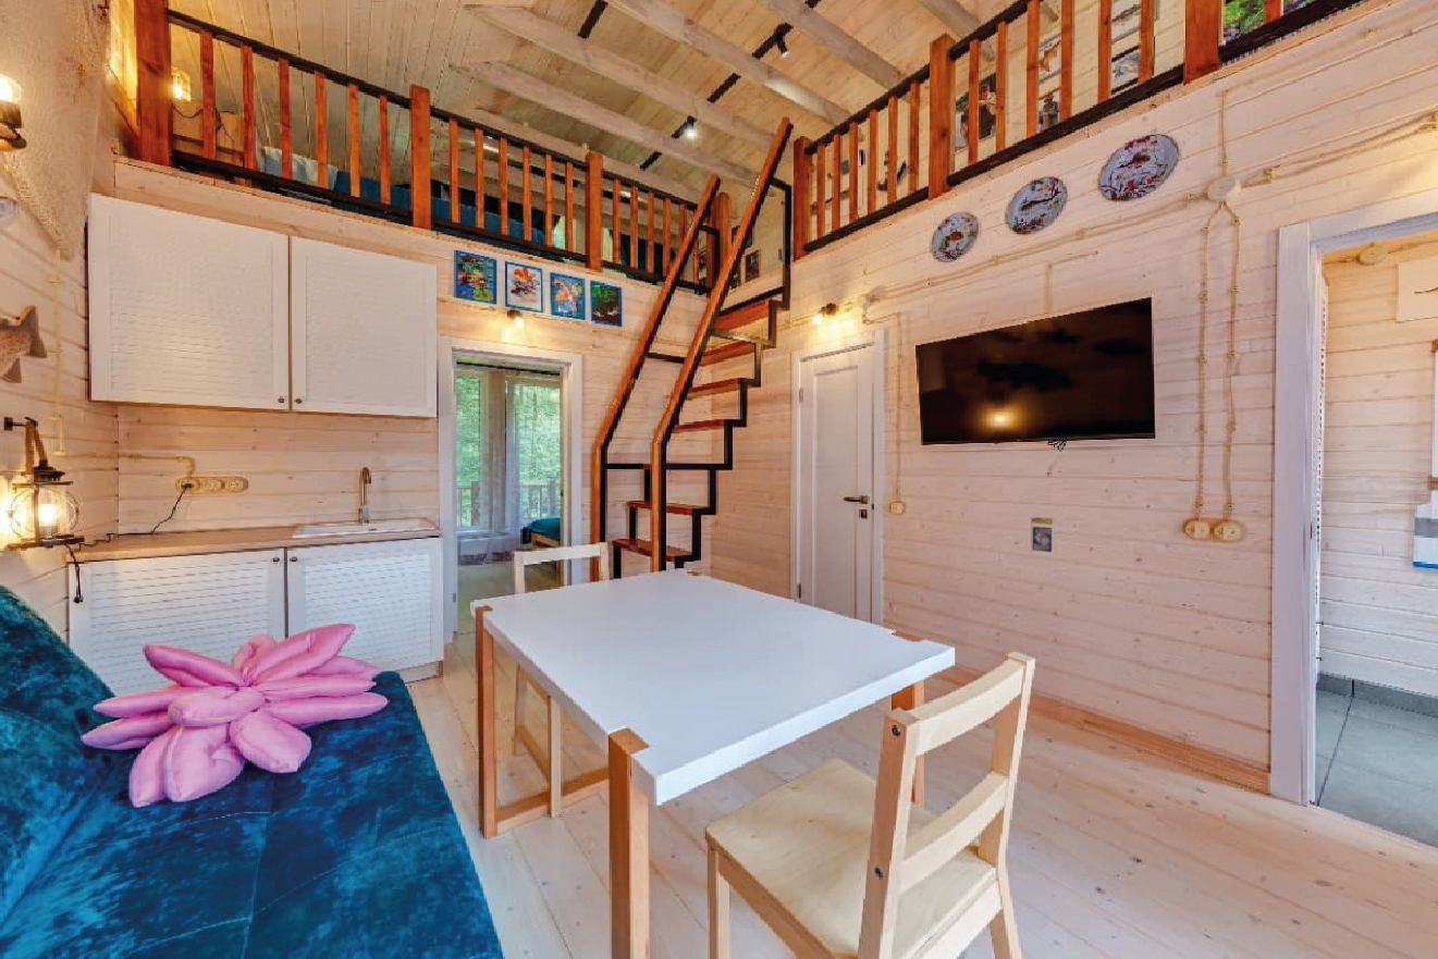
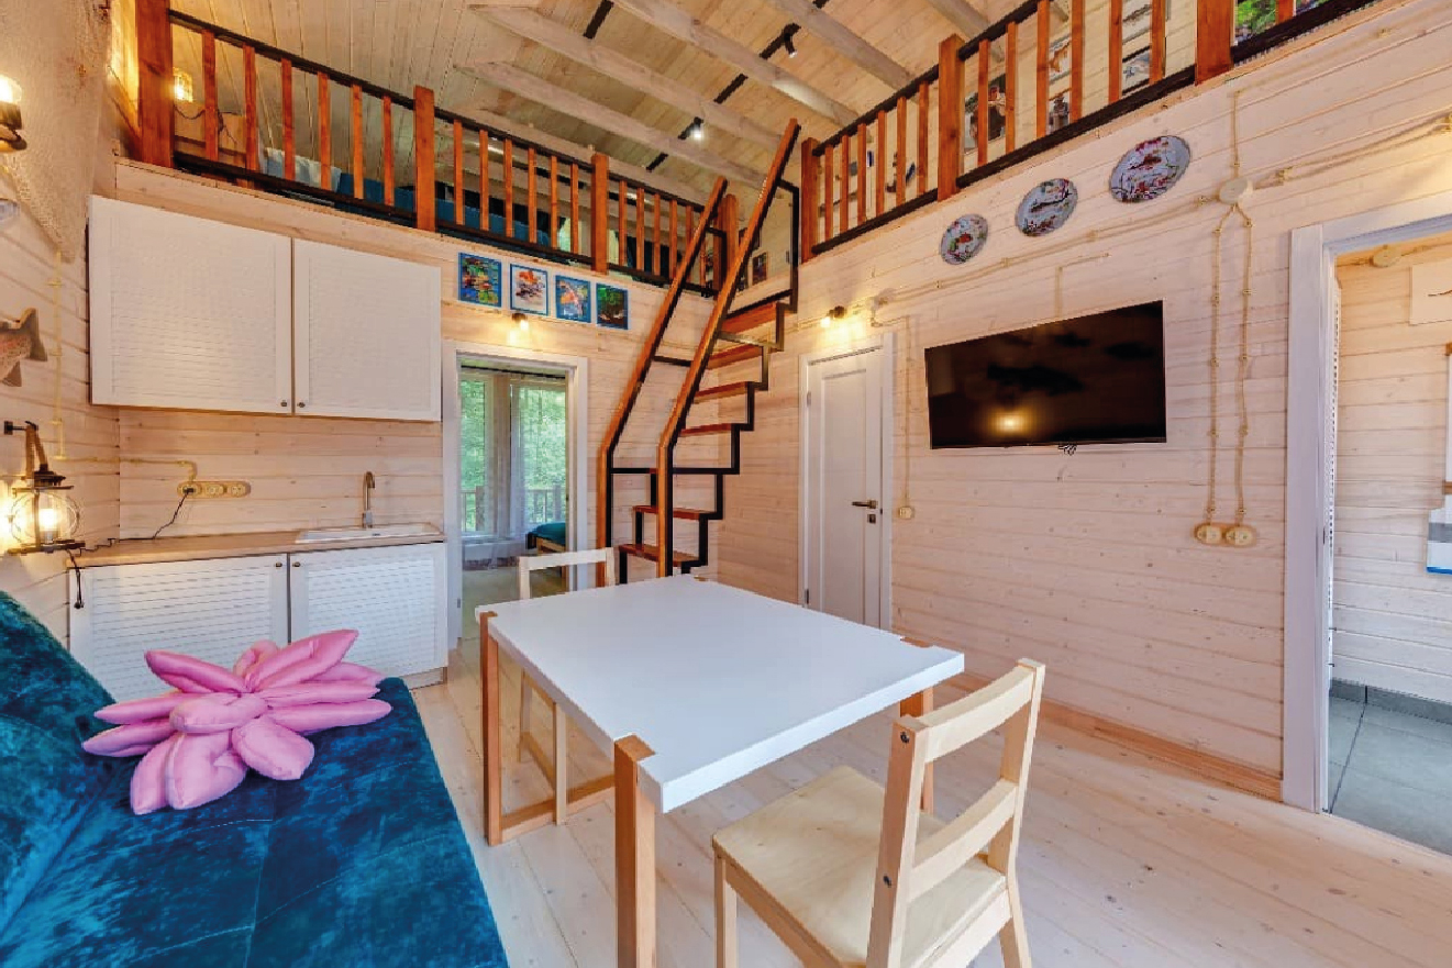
- trading card display case [1029,515,1056,556]
